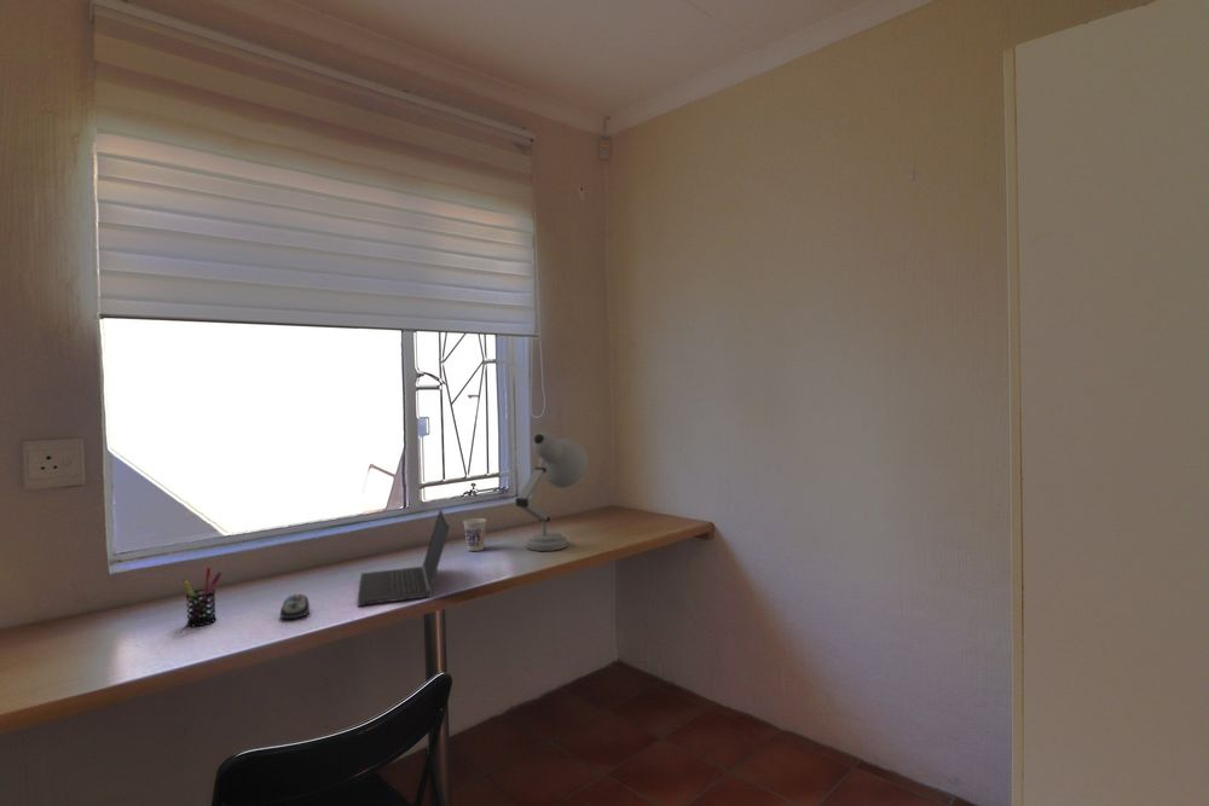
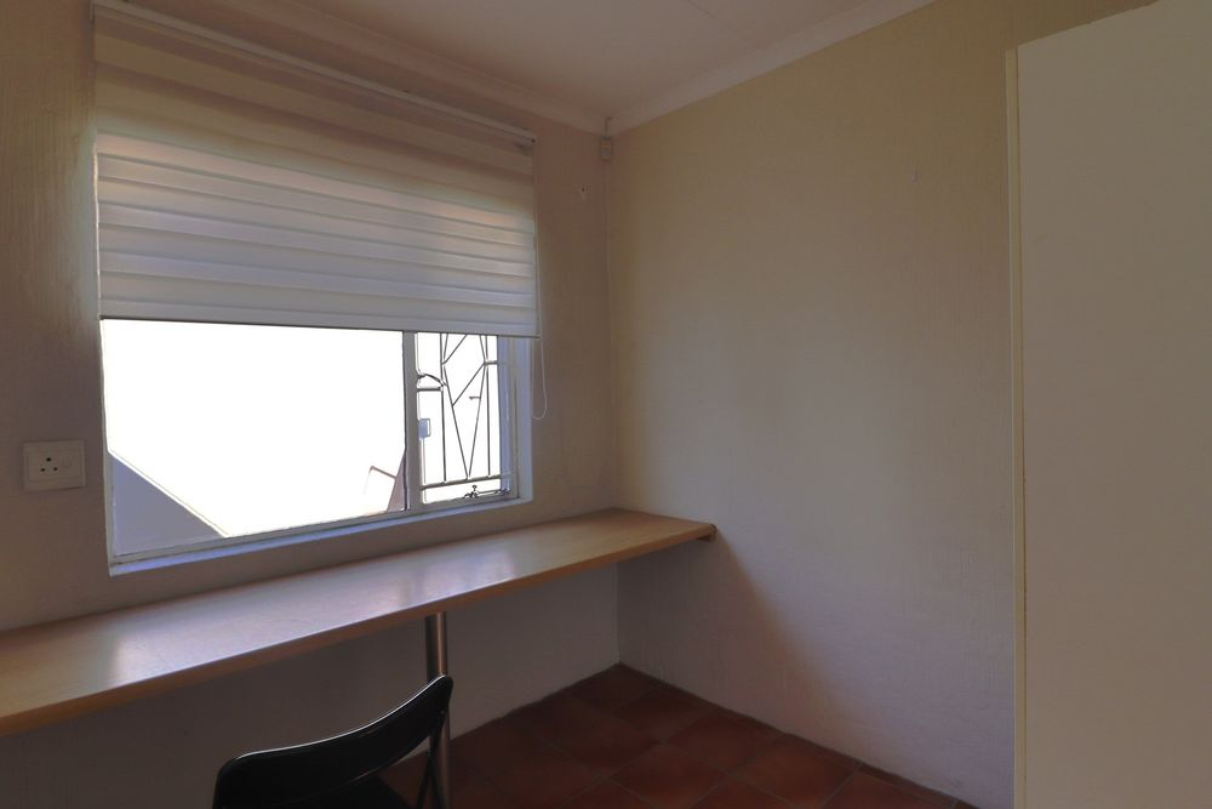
- pen holder [181,567,222,627]
- laptop computer [357,508,451,607]
- cup [462,517,487,552]
- desk lamp [514,431,589,552]
- computer mouse [279,593,311,620]
